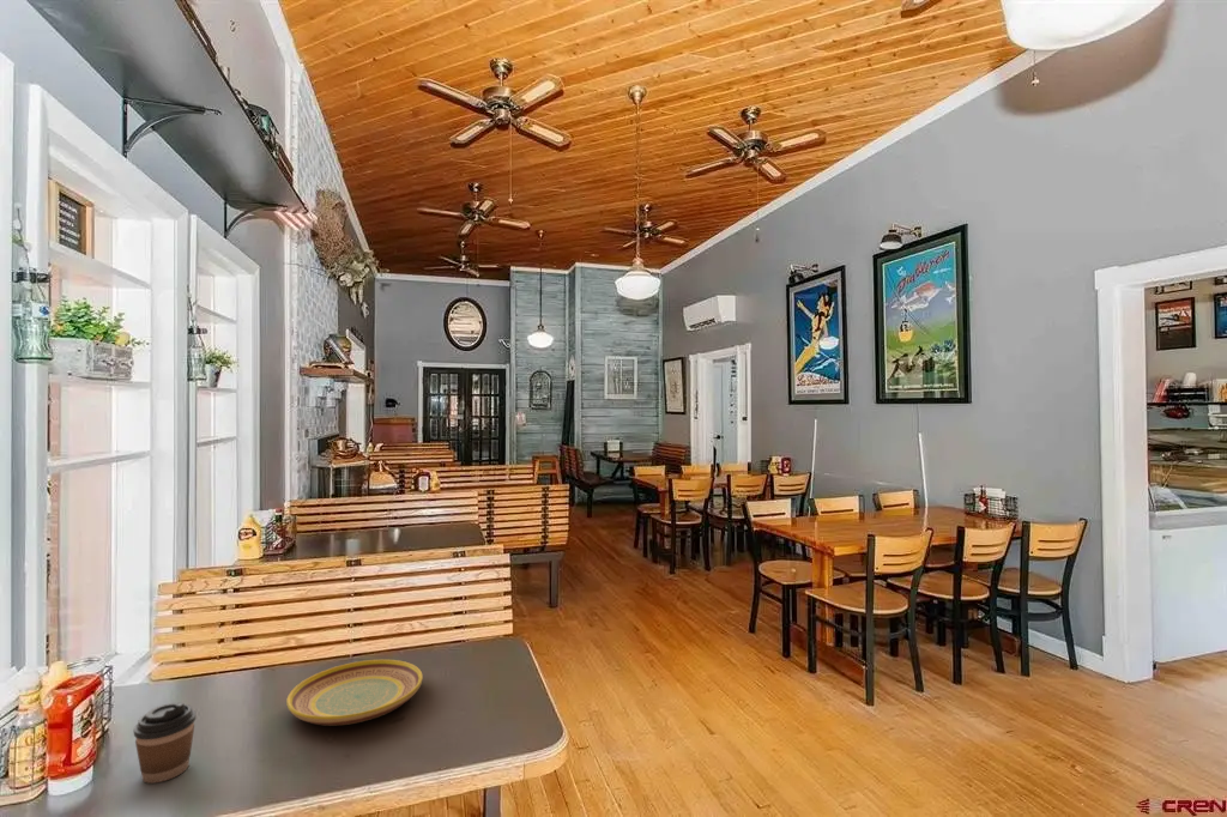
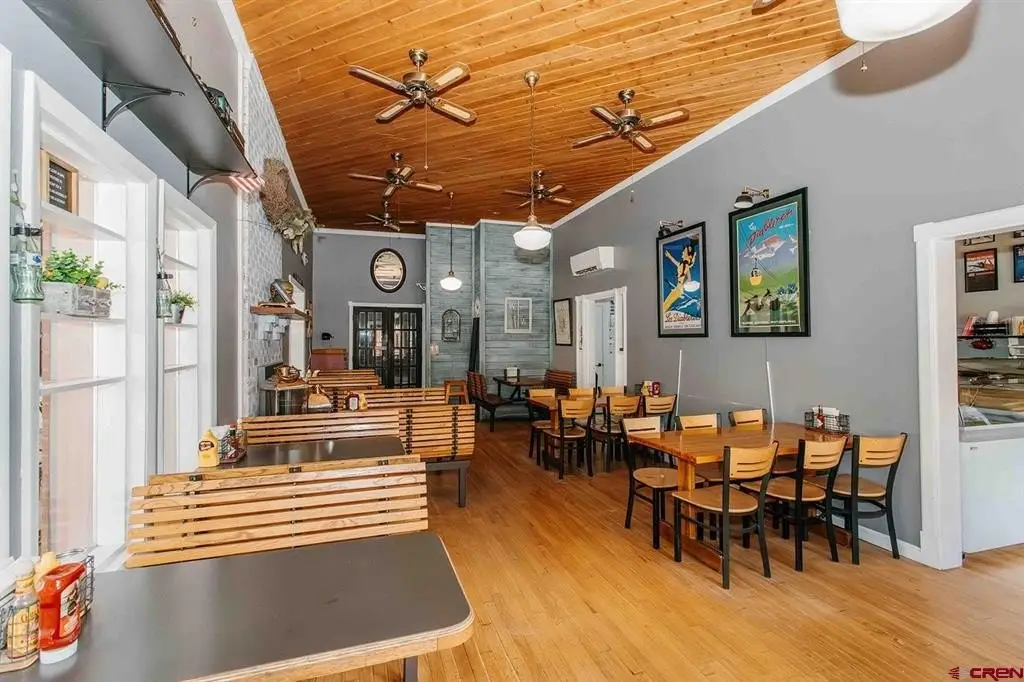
- plate [285,659,424,726]
- coffee cup [132,702,198,785]
